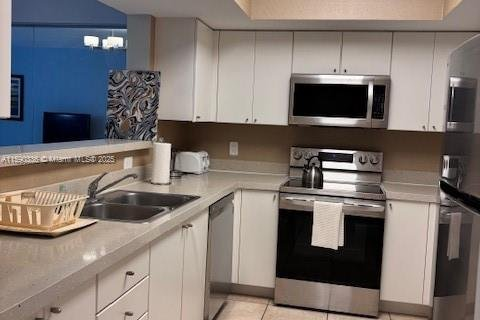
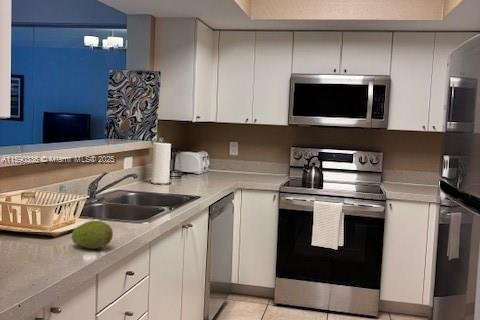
+ fruit [70,220,114,250]
